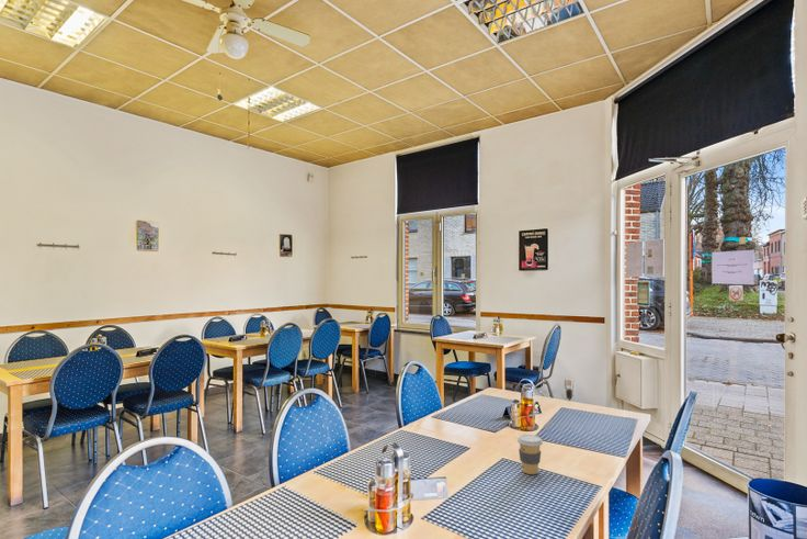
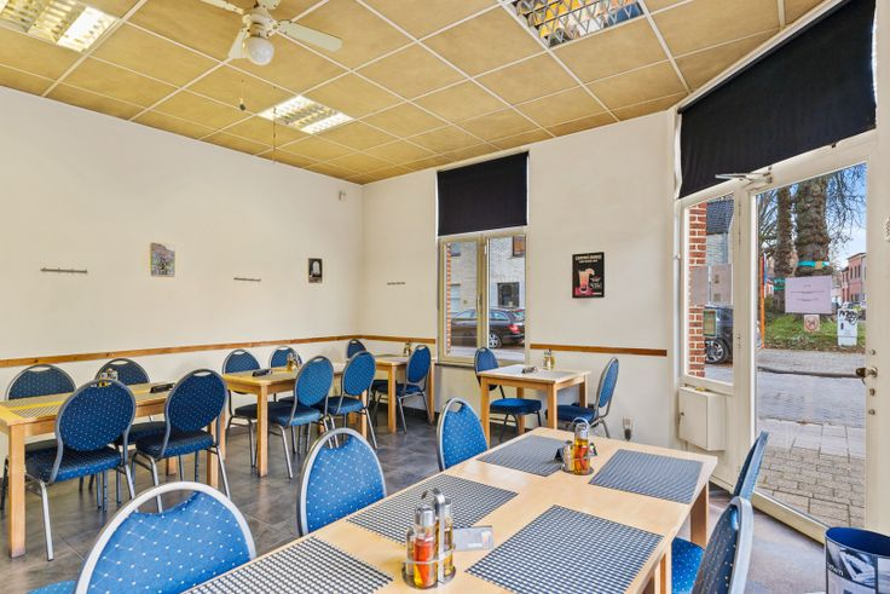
- coffee cup [516,434,544,475]
